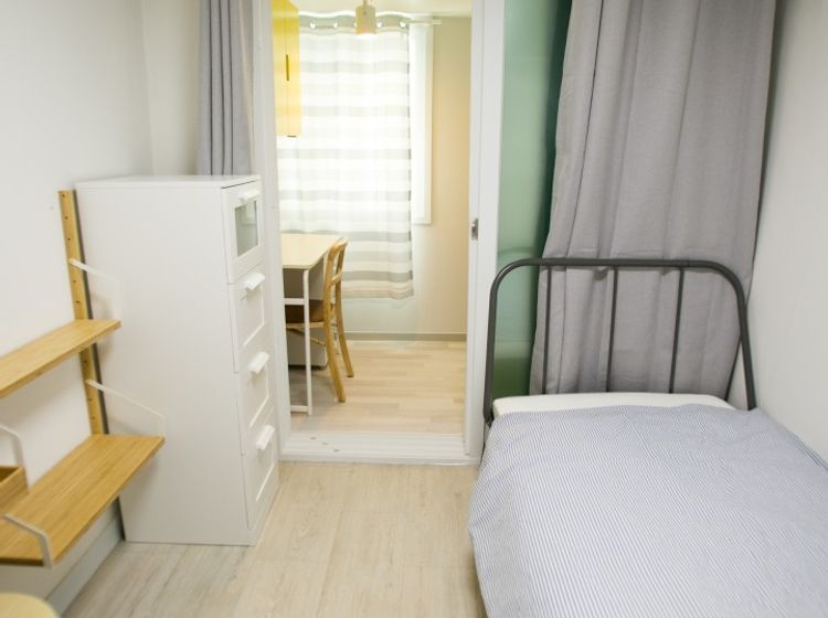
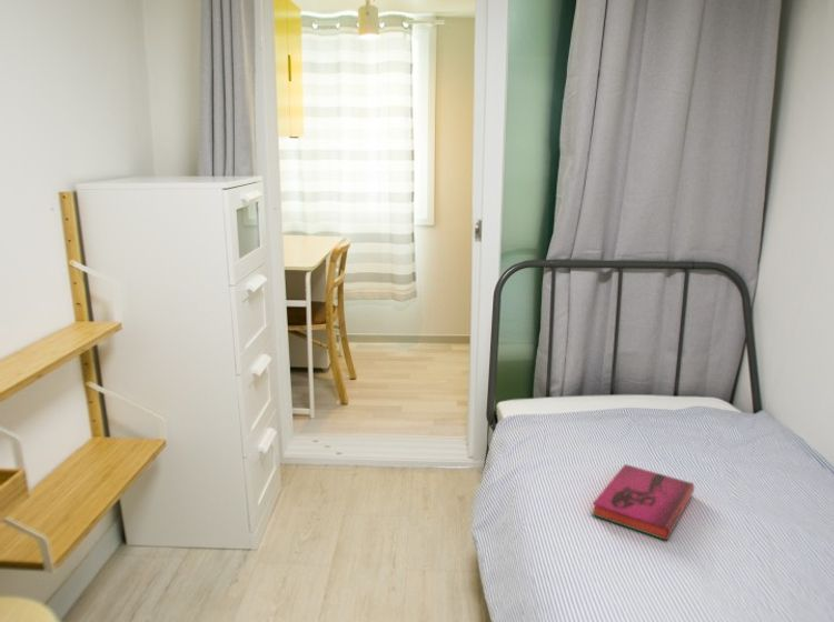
+ hardback book [590,463,695,542]
